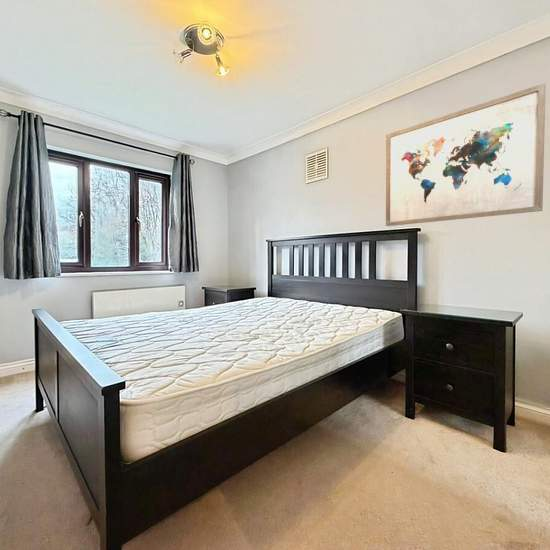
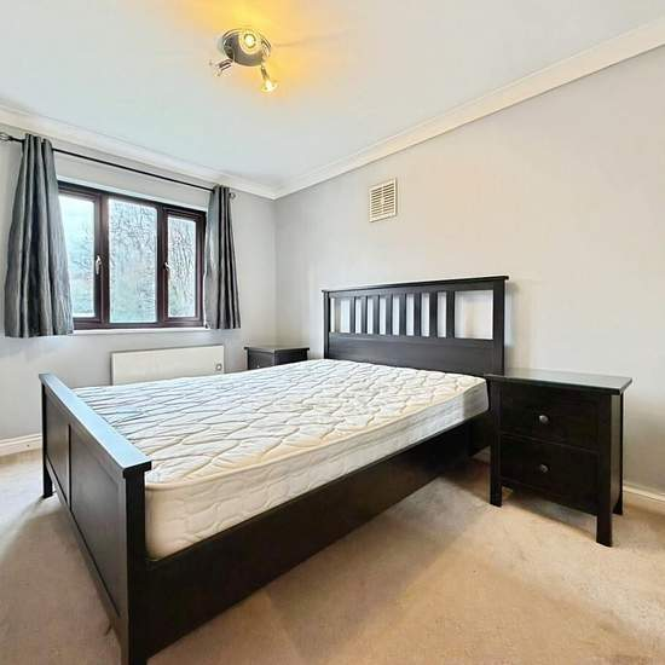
- wall art [385,82,547,227]
